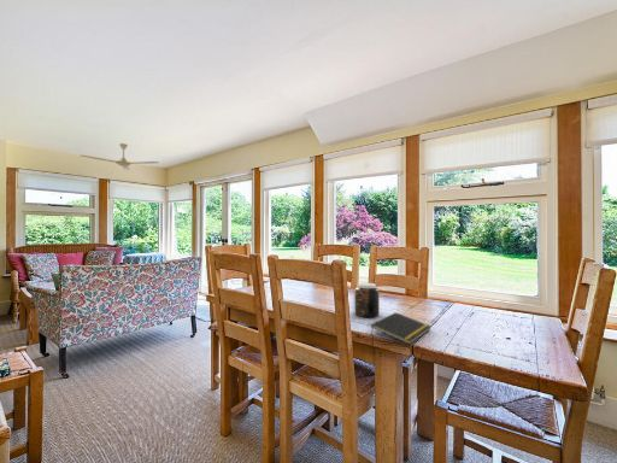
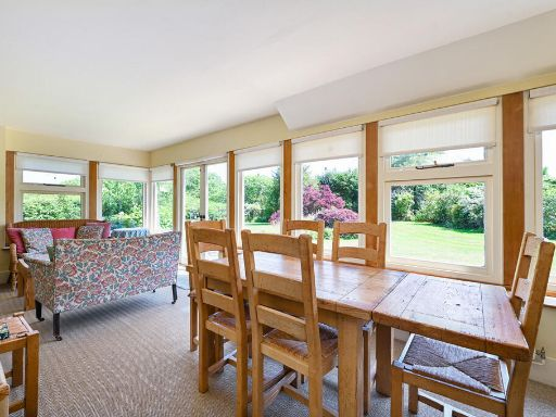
- jar [353,282,381,318]
- ceiling fan [81,142,159,171]
- notepad [370,311,431,345]
